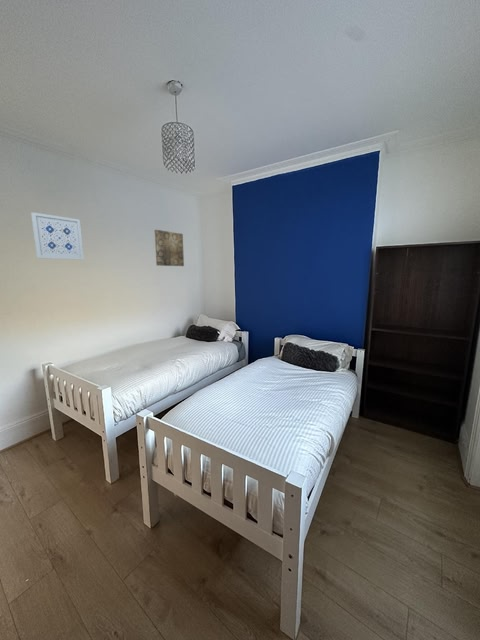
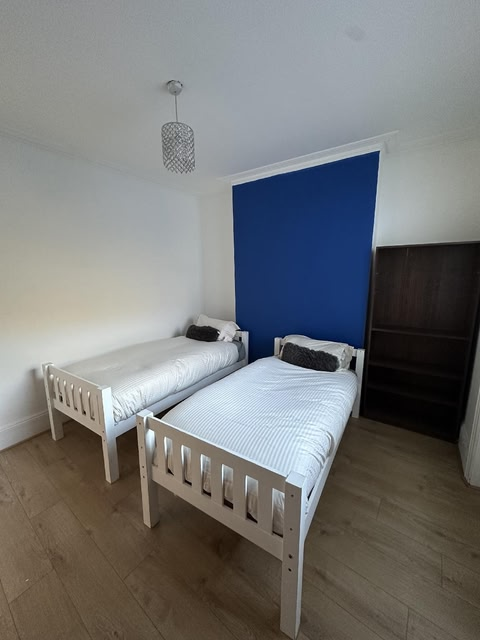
- wall art [30,211,85,261]
- wall art [153,229,185,267]
